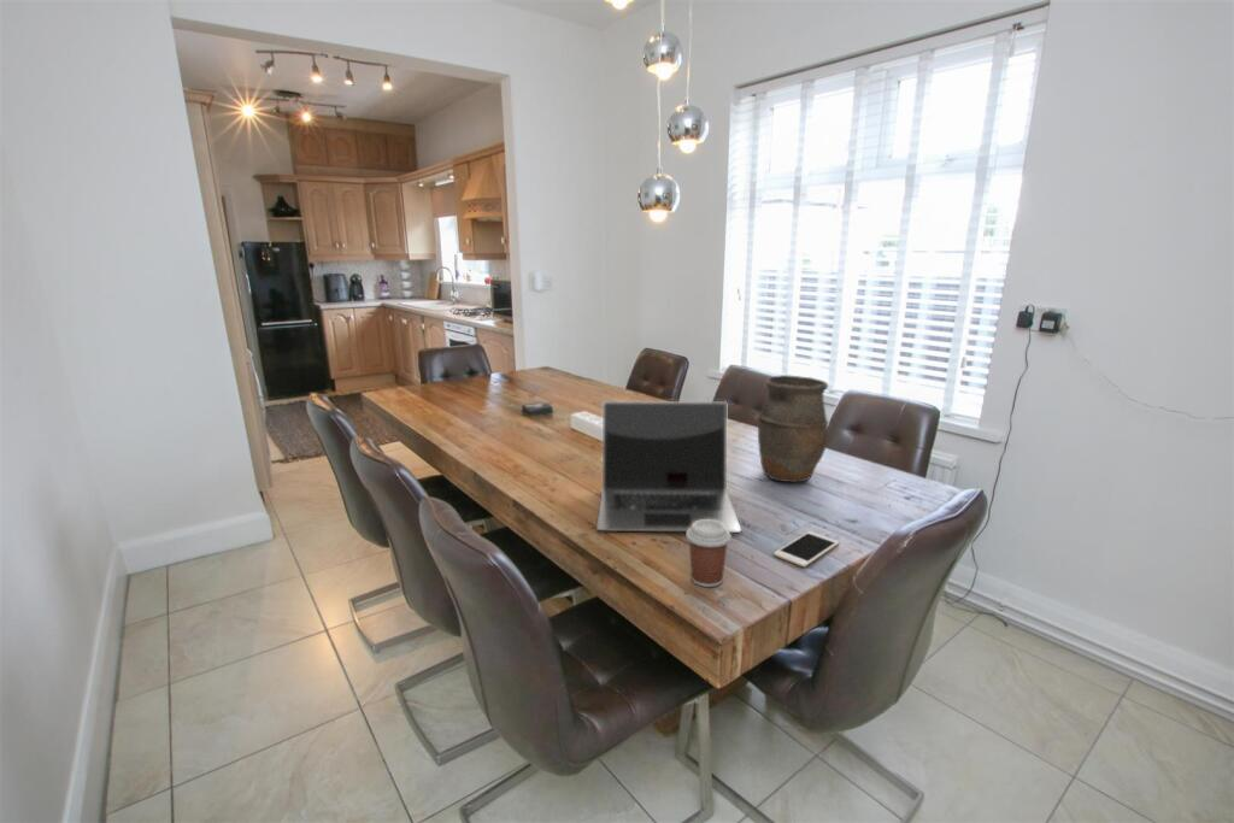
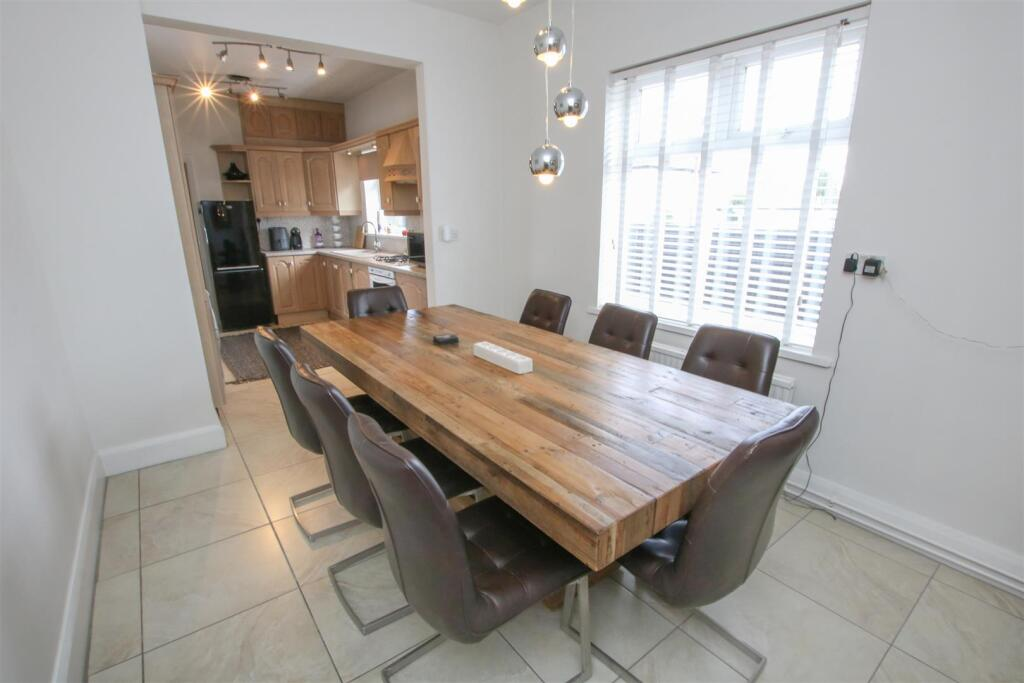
- vase [757,374,830,483]
- laptop [595,400,742,534]
- coffee cup [684,519,733,588]
- cell phone [772,530,840,568]
